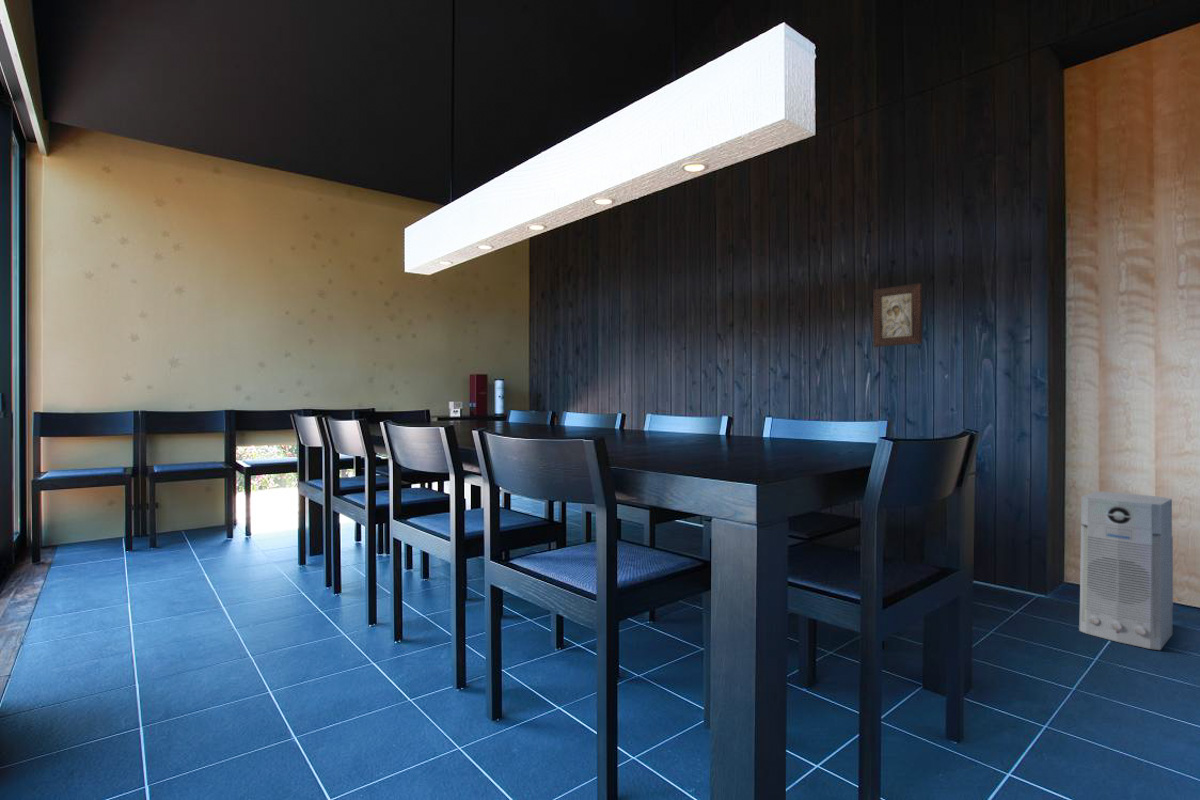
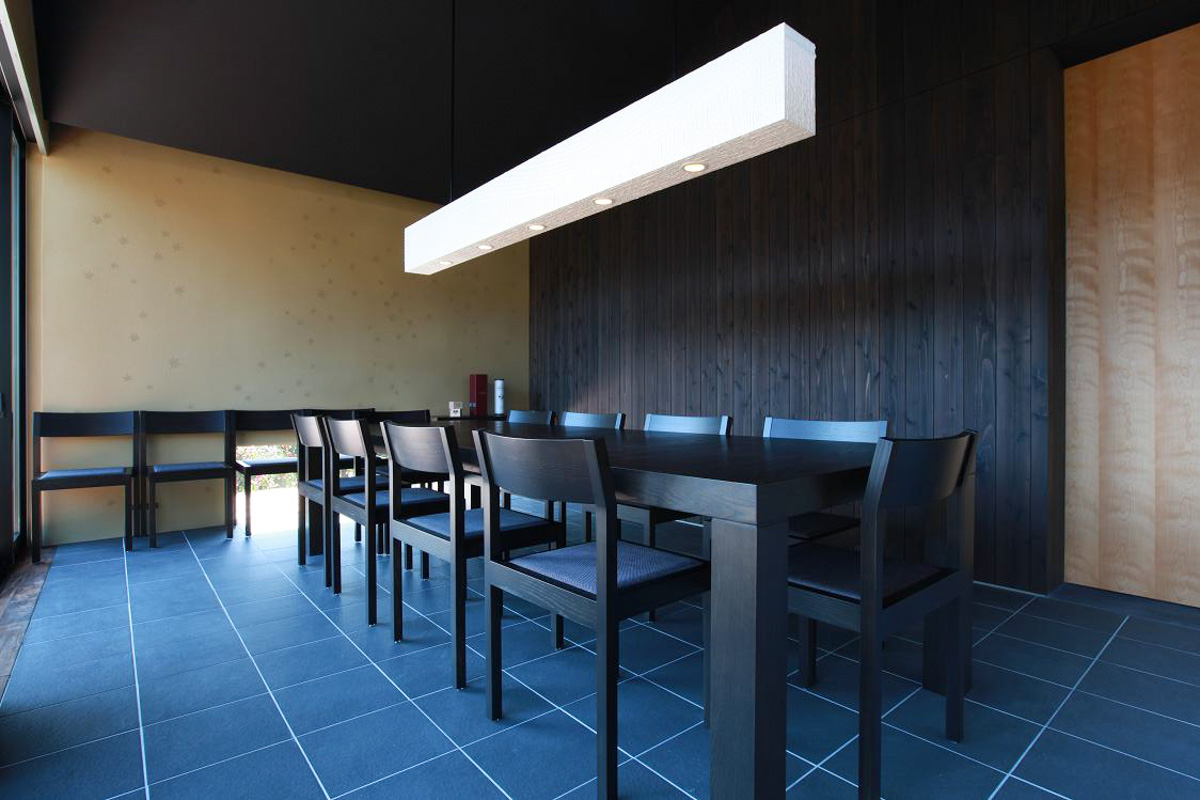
- air purifier [1078,491,1174,651]
- religious icon [872,282,923,348]
